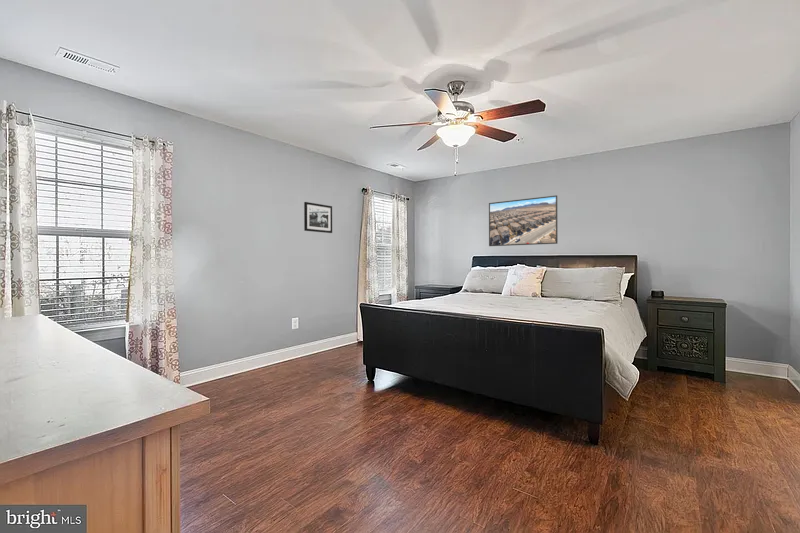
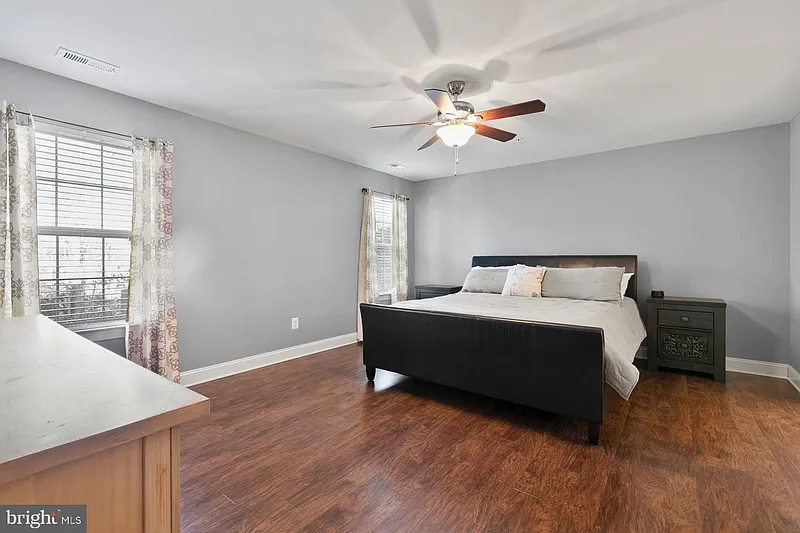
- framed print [488,194,559,247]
- picture frame [303,201,333,234]
